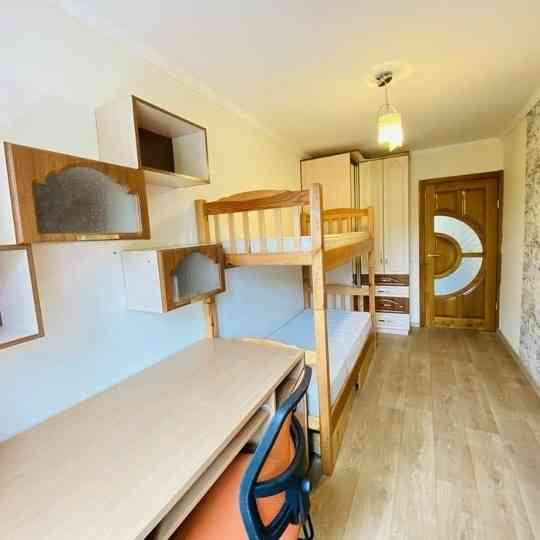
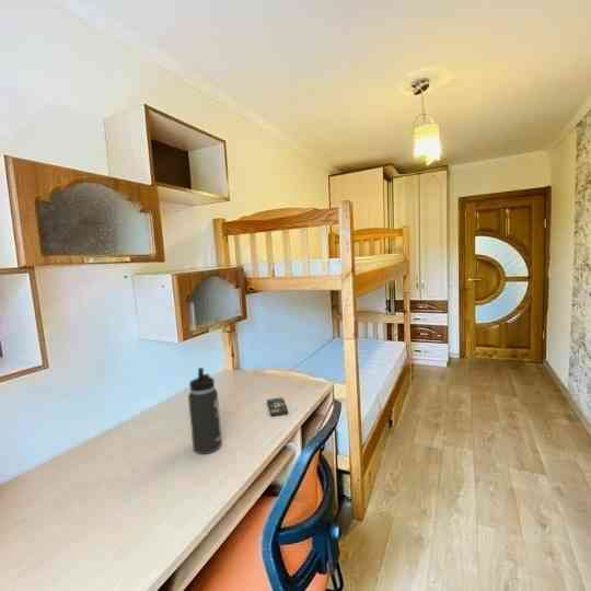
+ thermos bottle [187,367,223,455]
+ smartphone [266,396,289,417]
